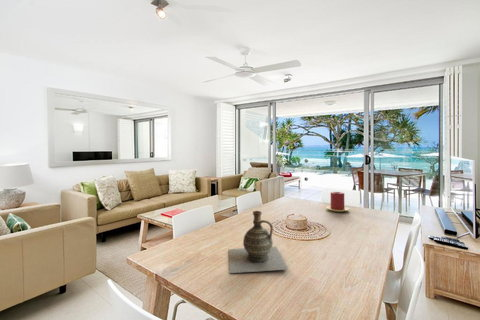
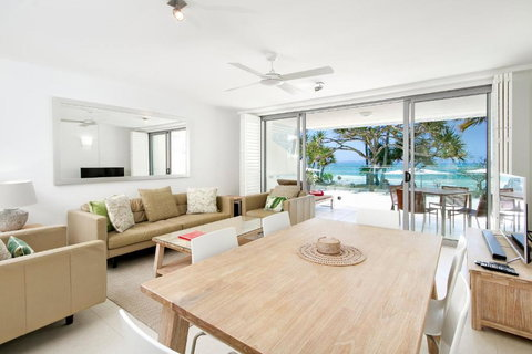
- candle [325,191,350,213]
- ceramic jug [228,210,289,274]
